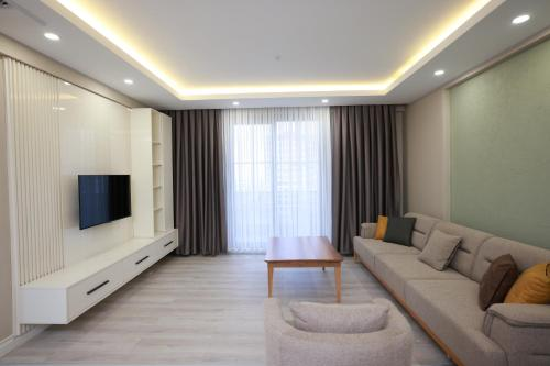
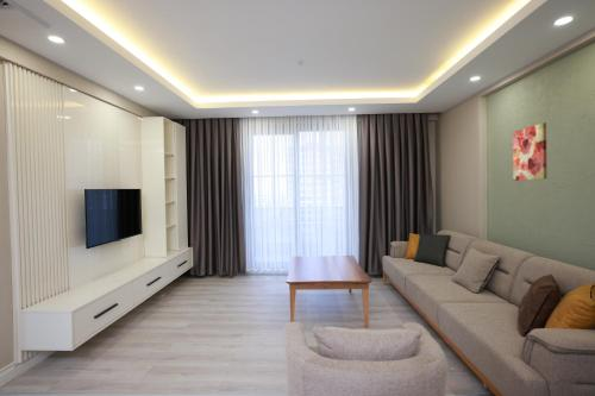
+ wall art [512,121,549,182]
